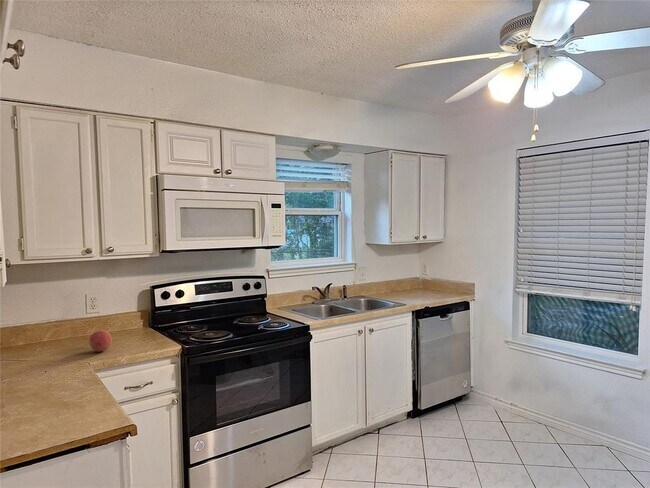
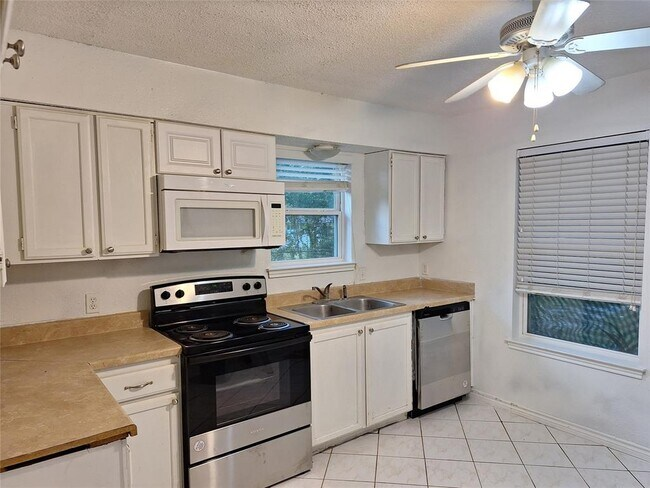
- fruit [88,329,113,353]
